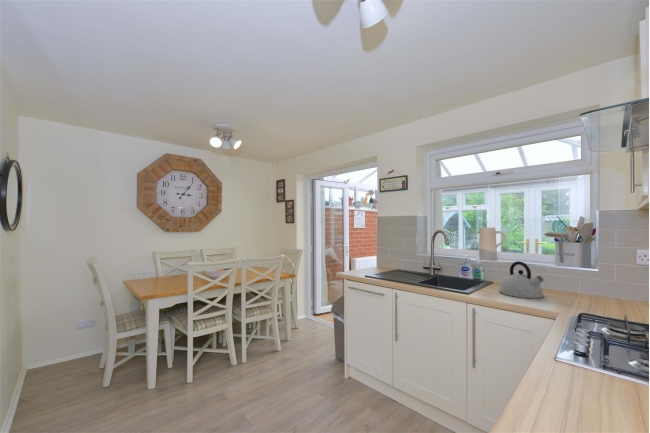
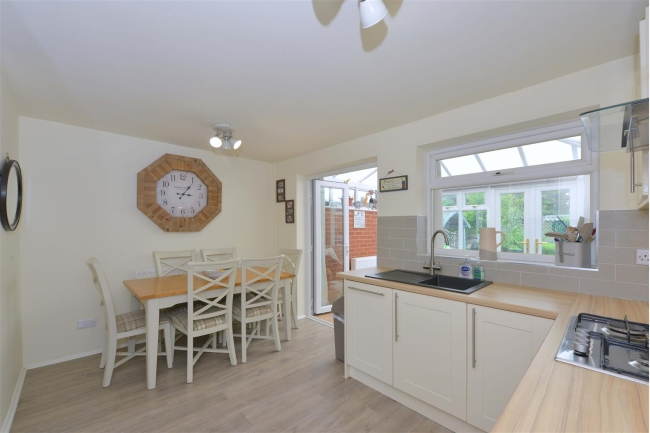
- kettle [498,260,545,300]
